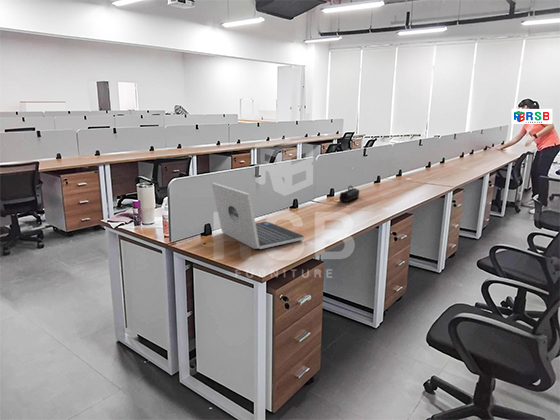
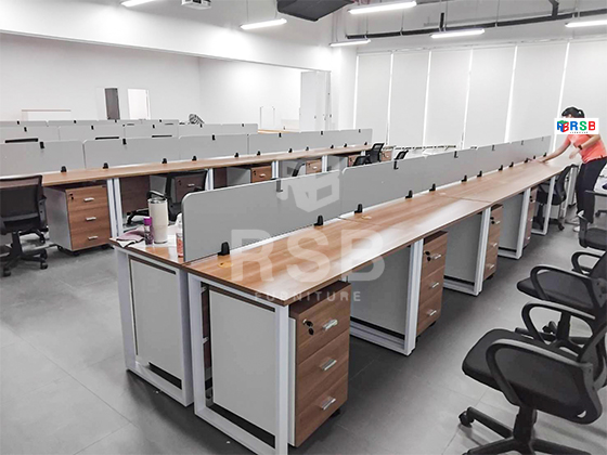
- pencil case [338,185,360,203]
- laptop [211,182,305,250]
